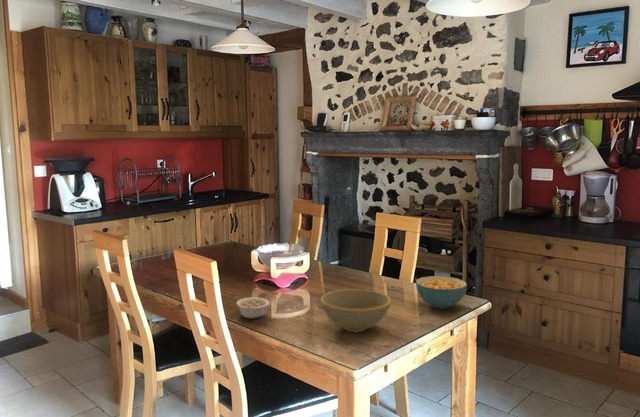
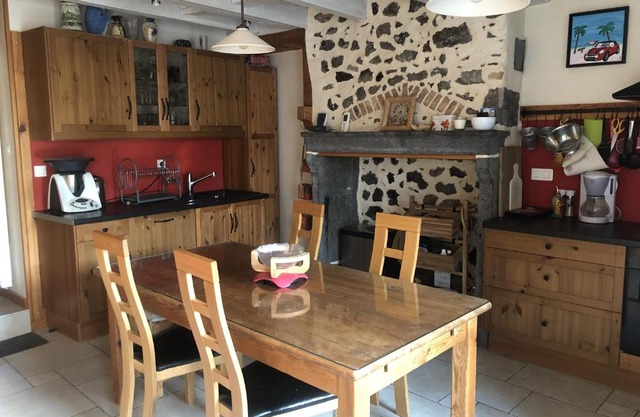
- cereal bowl [415,275,468,310]
- bowl [320,288,392,333]
- legume [235,296,270,319]
